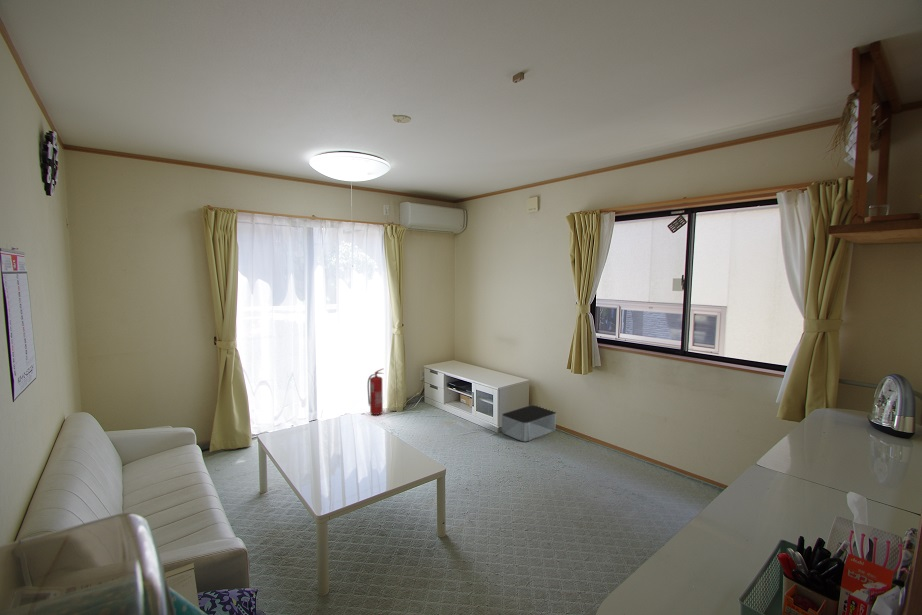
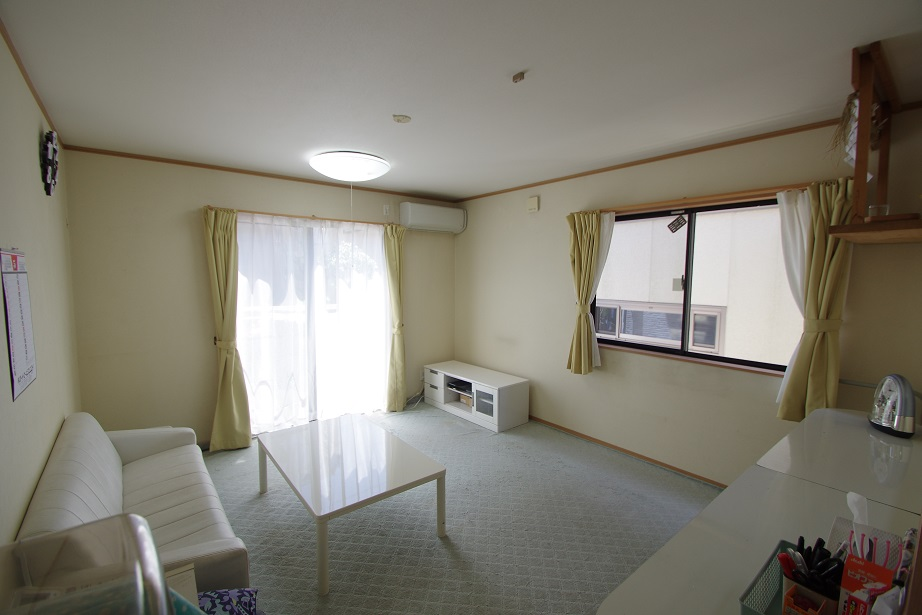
- storage bin [501,404,557,442]
- fire extinguisher [367,367,385,416]
